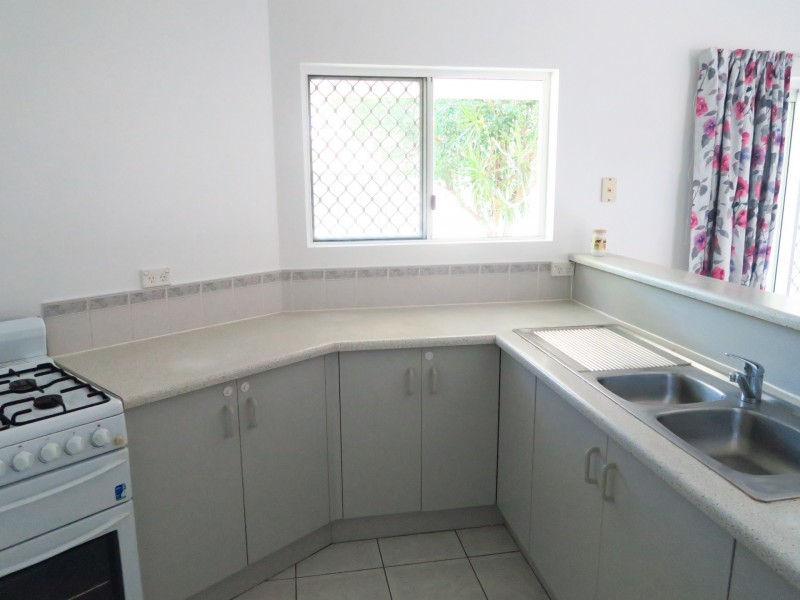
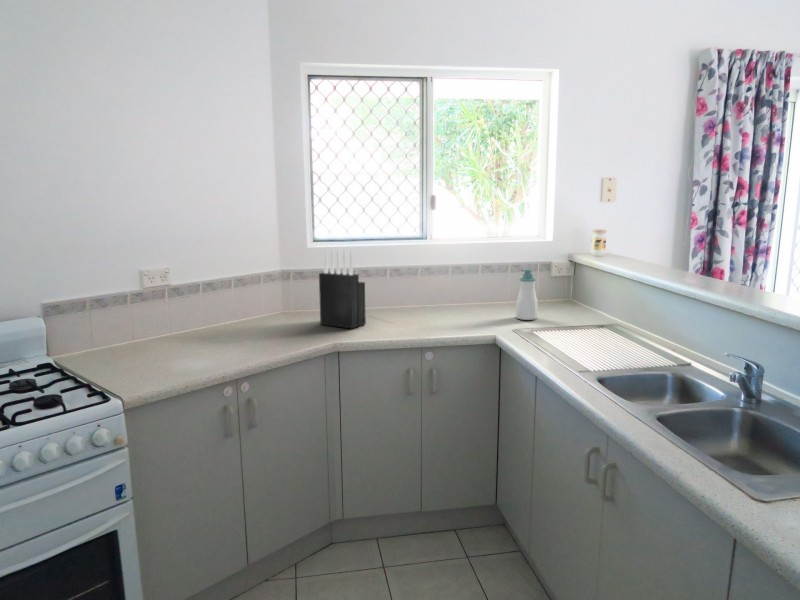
+ knife block [318,246,367,329]
+ soap bottle [515,268,539,321]
